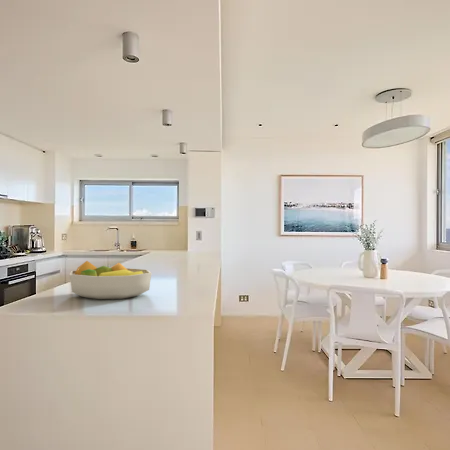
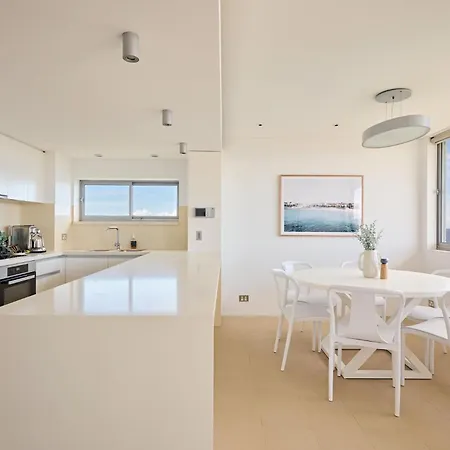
- fruit bowl [68,260,153,300]
